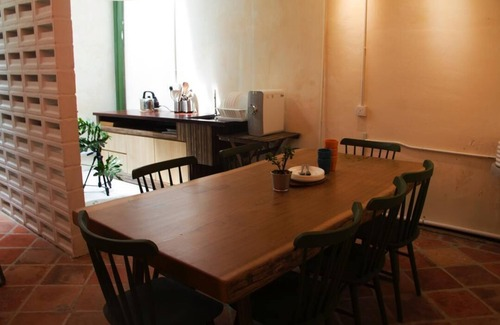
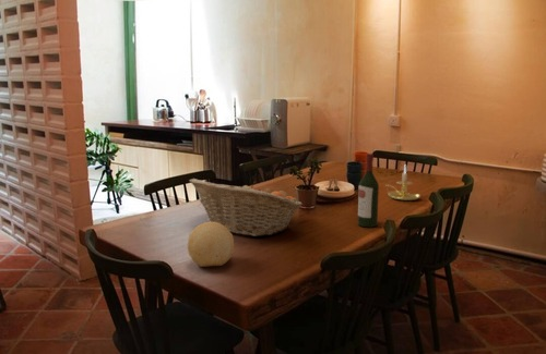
+ wine bottle [357,152,380,228]
+ fruit basket [188,178,302,237]
+ candle holder [383,164,422,202]
+ decorative ball [187,221,235,268]
